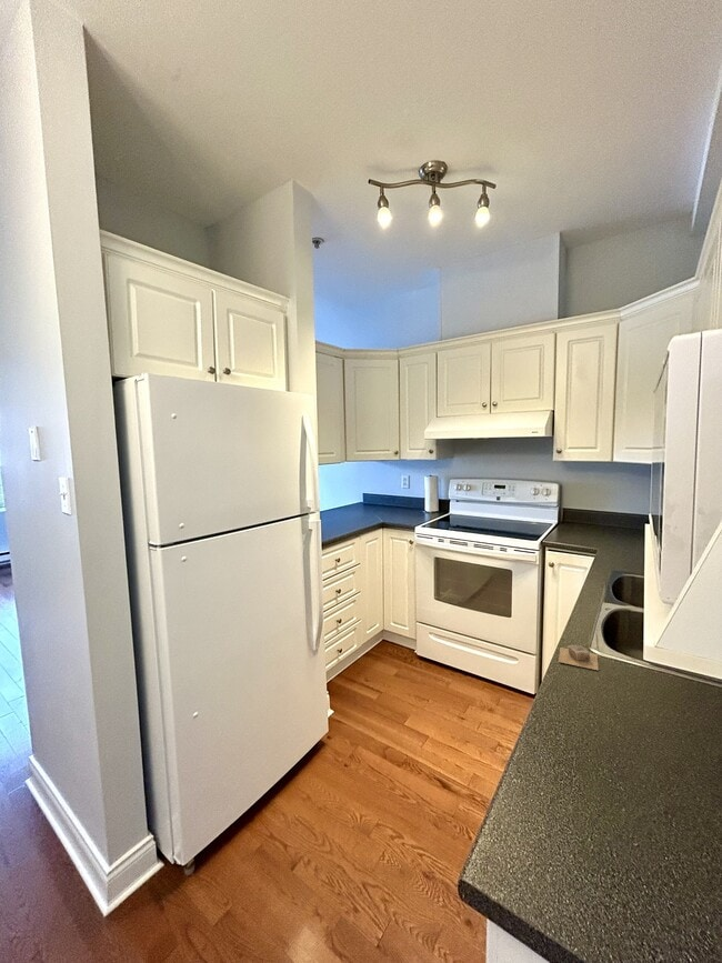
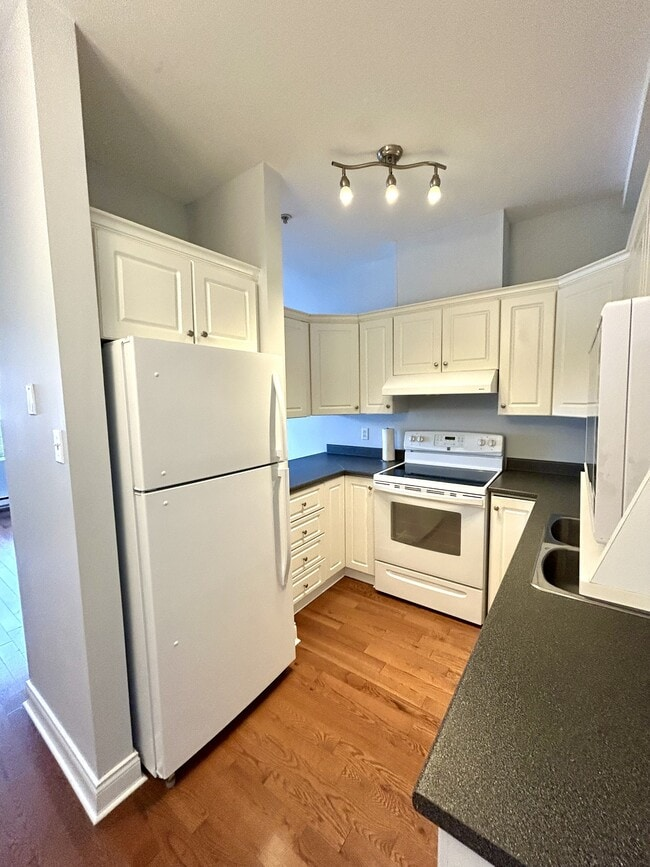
- soap bar [558,644,600,671]
